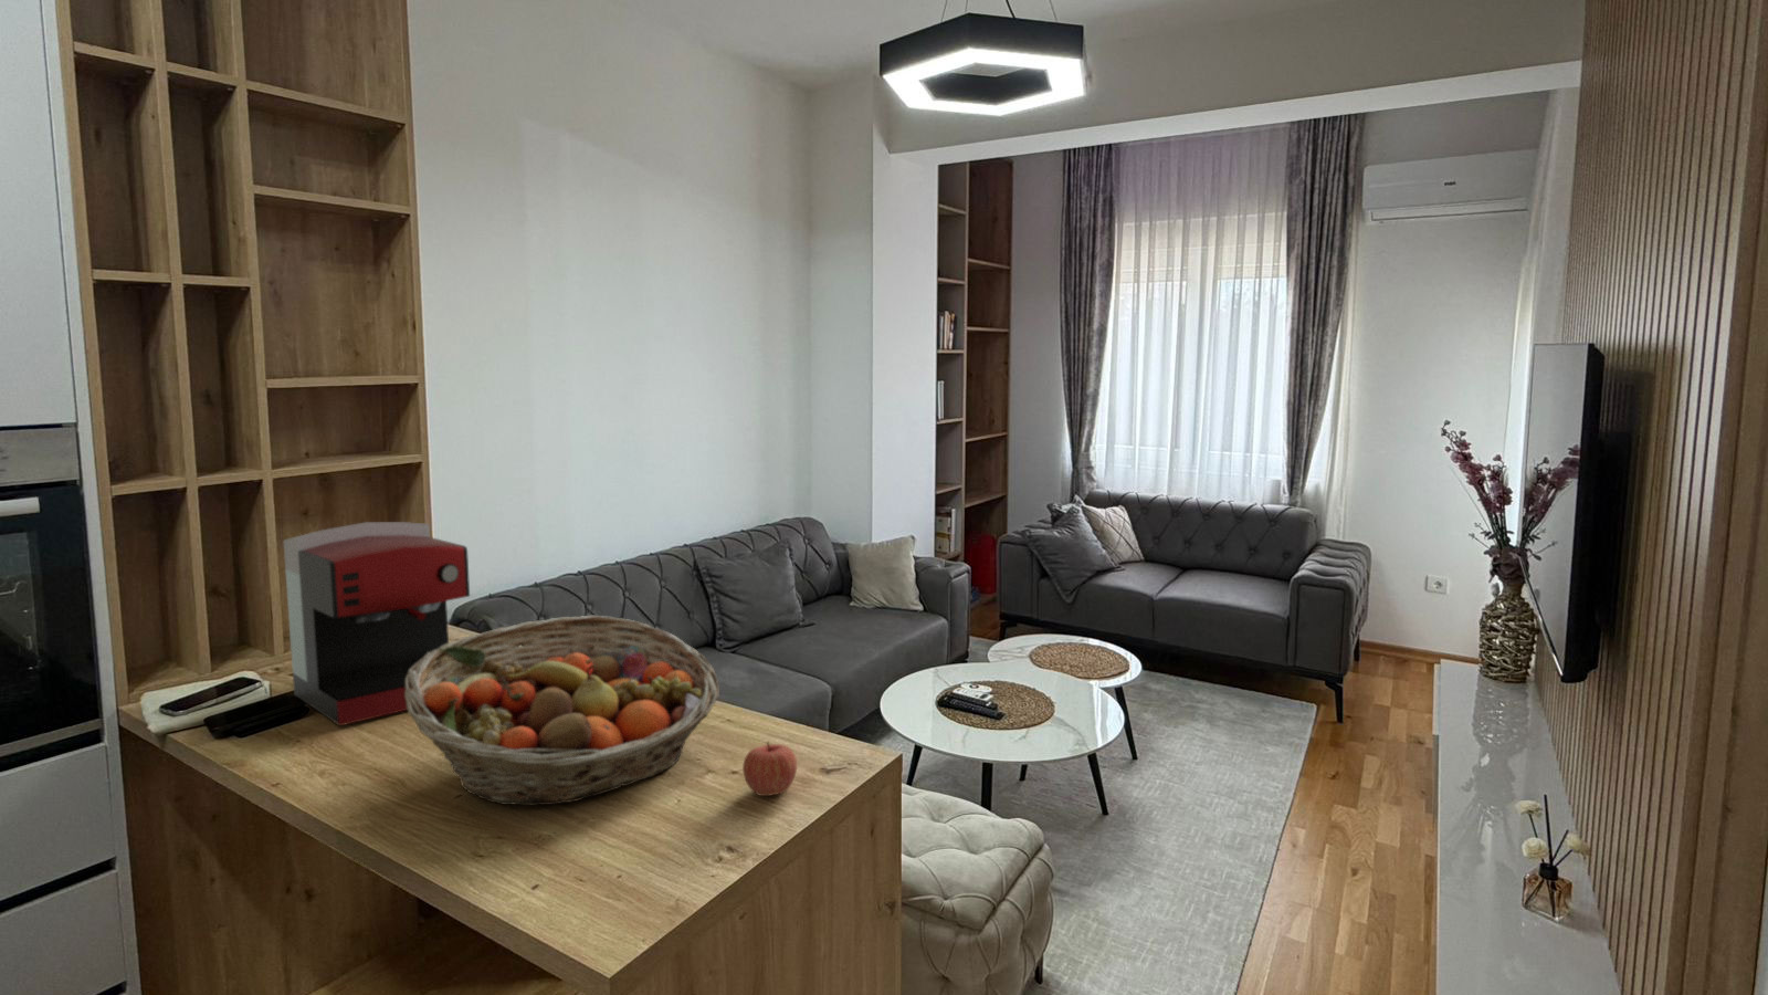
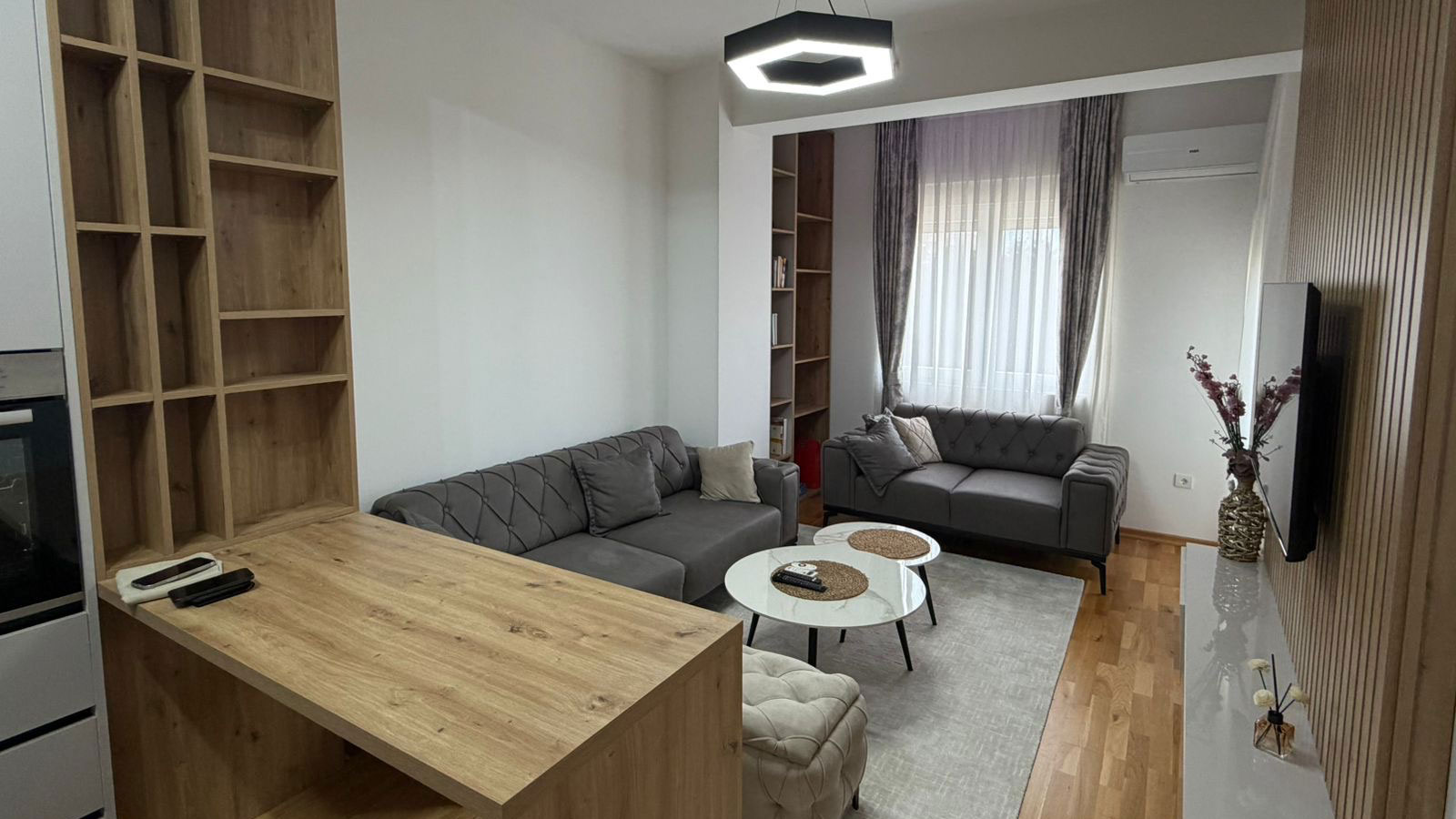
- fruit basket [406,615,720,807]
- apple [742,742,798,797]
- coffee maker [282,521,471,727]
